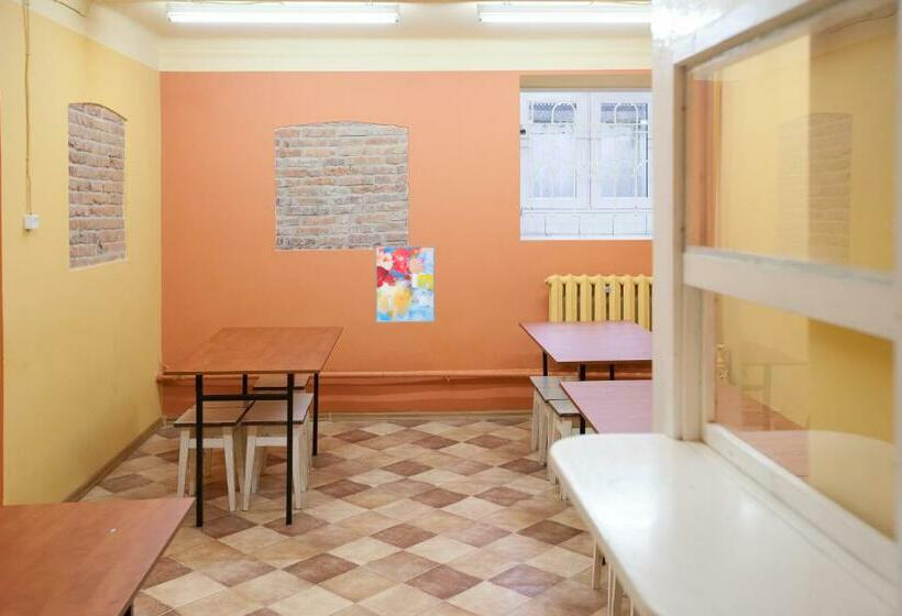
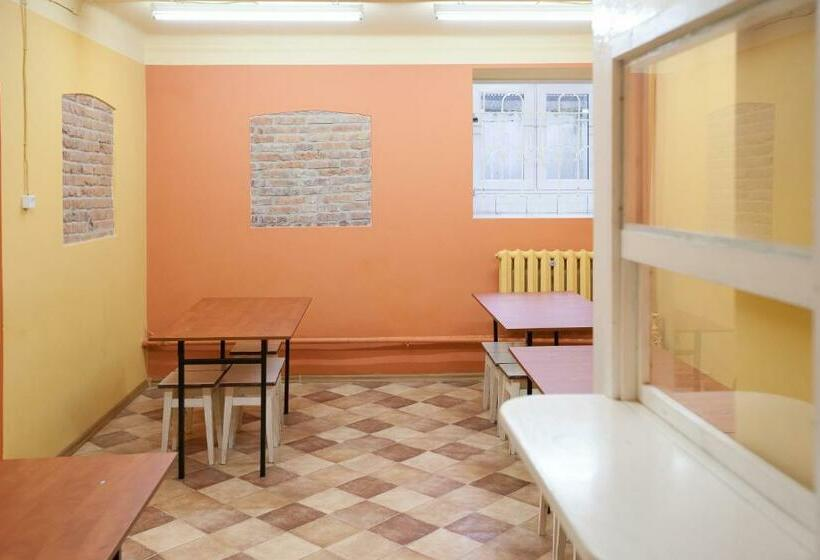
- wall art [374,244,437,324]
